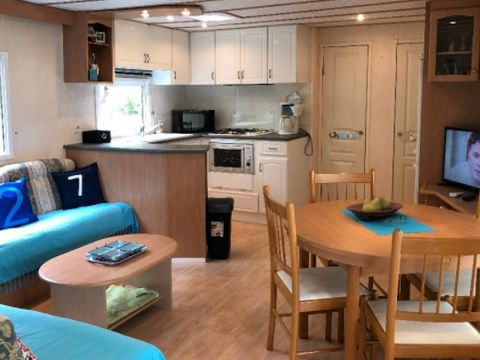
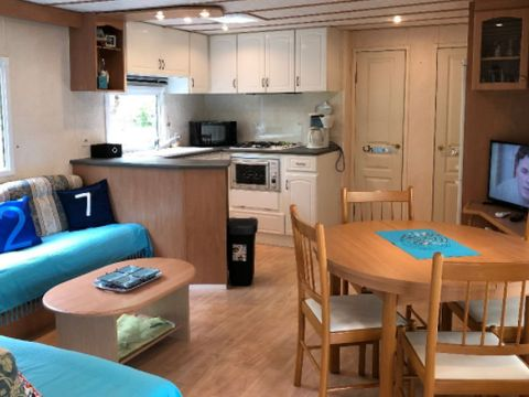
- fruit bowl [345,195,404,221]
